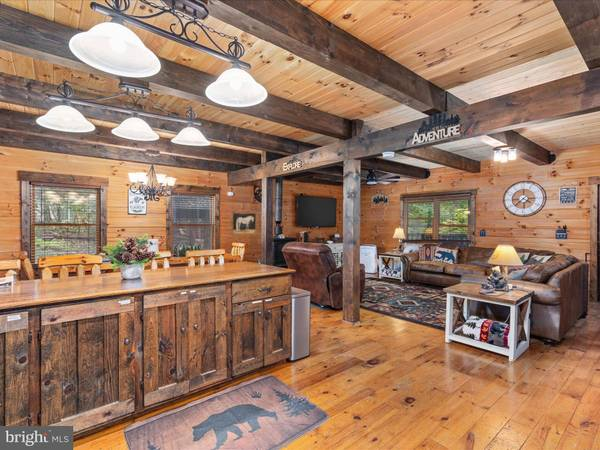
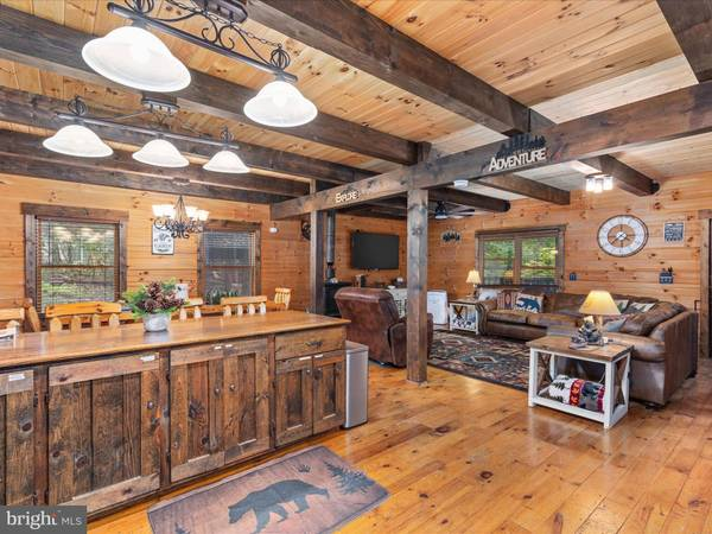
- wall art [230,210,258,237]
